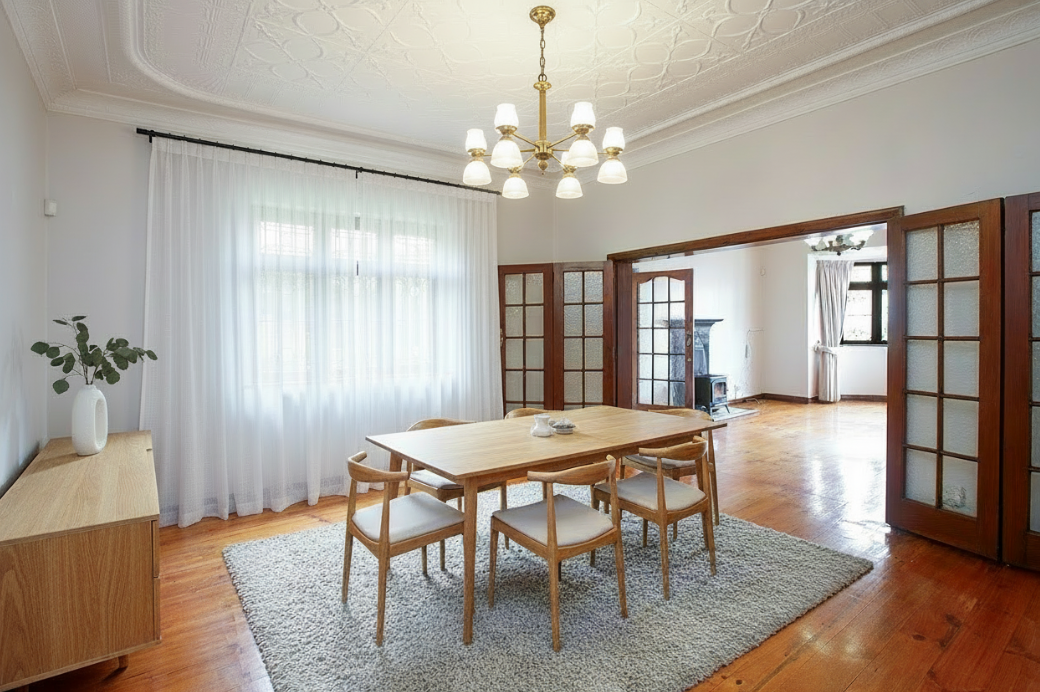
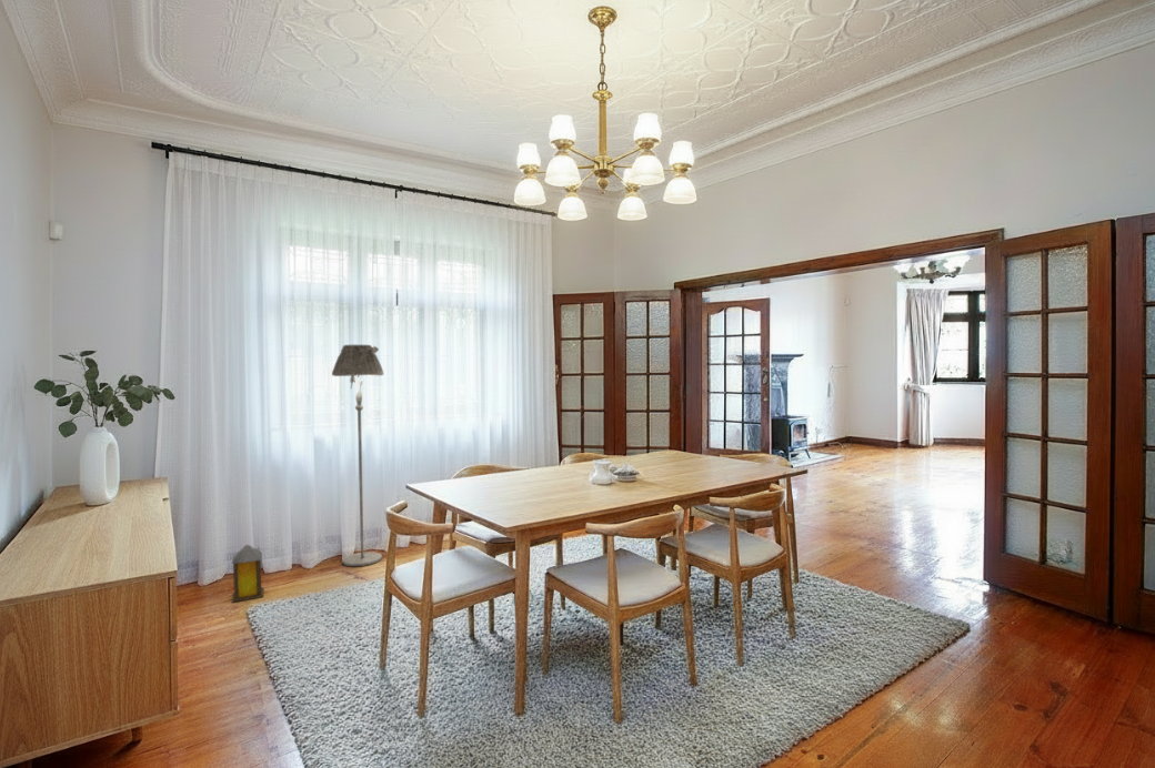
+ lantern [231,544,265,604]
+ floor lamp [331,343,385,567]
